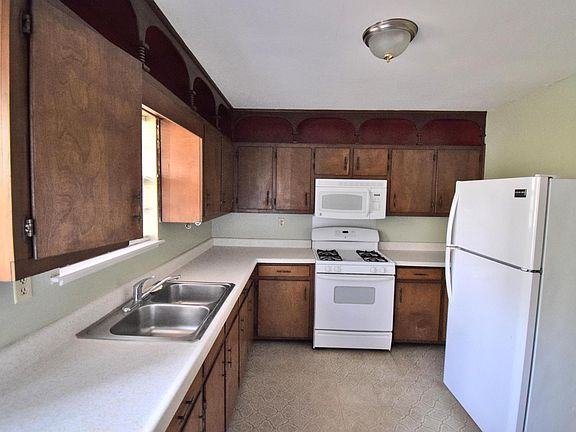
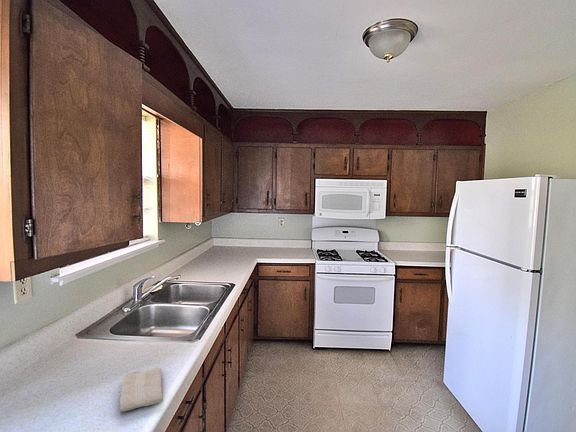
+ washcloth [119,366,164,413]
